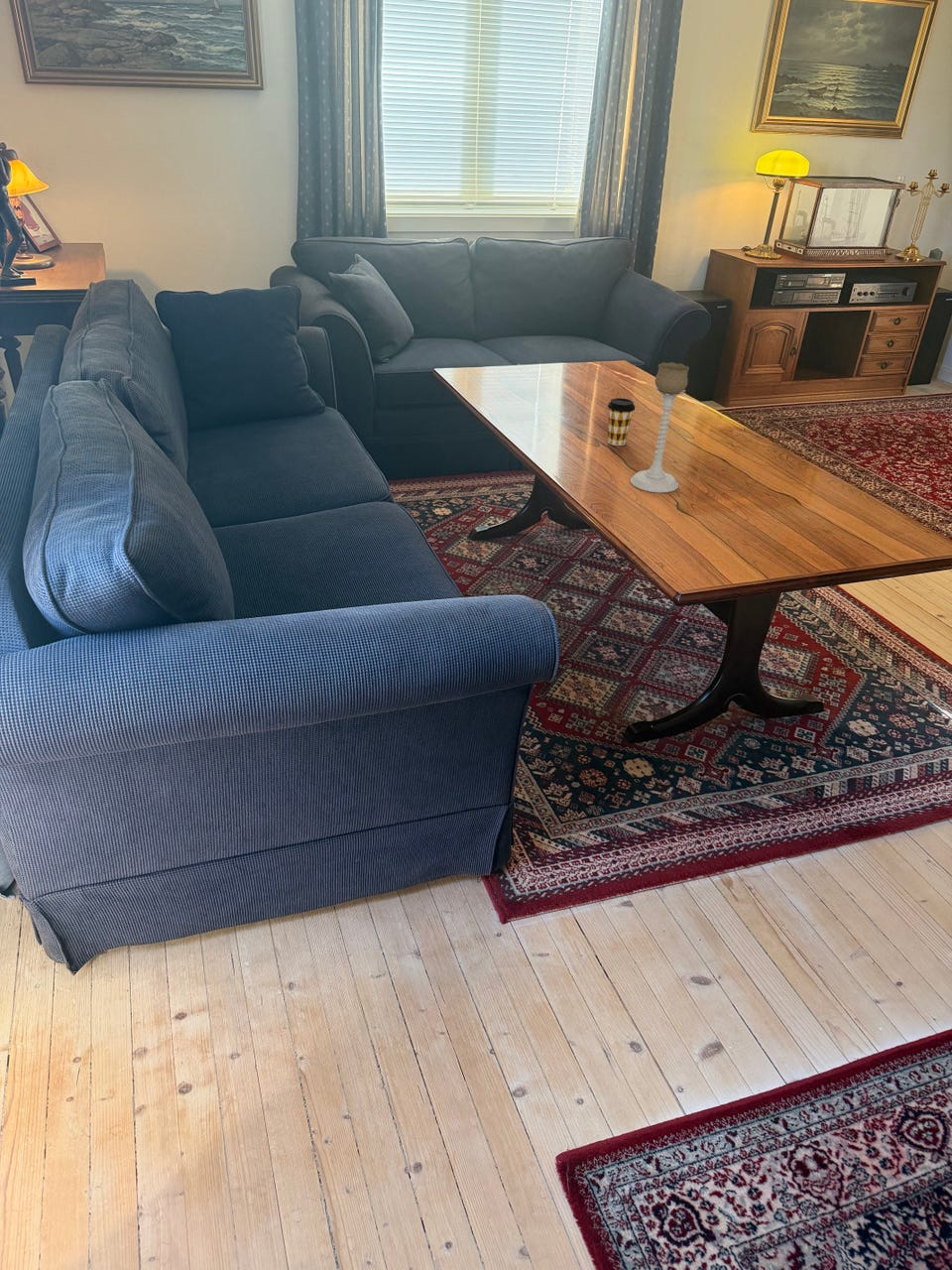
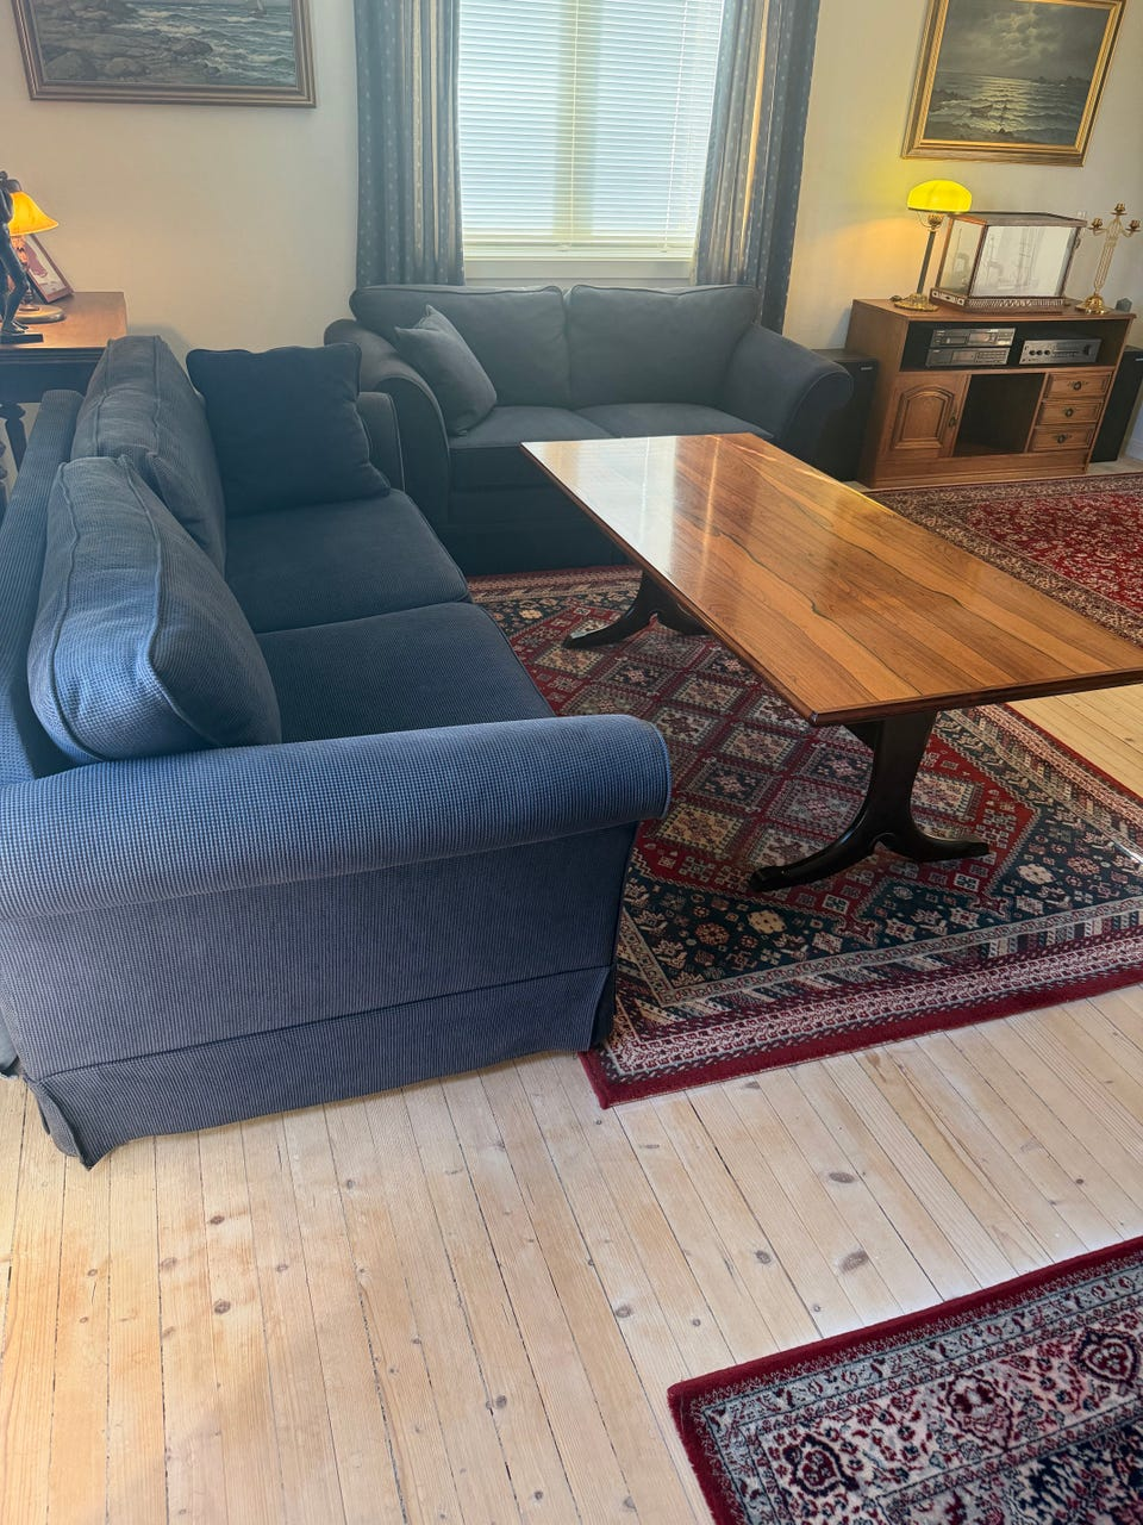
- coffee cup [607,397,636,446]
- candle holder [630,361,690,494]
